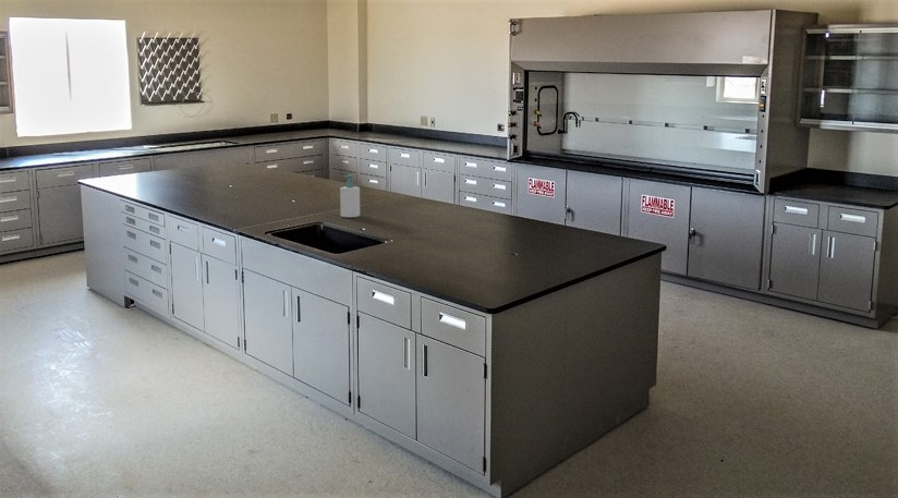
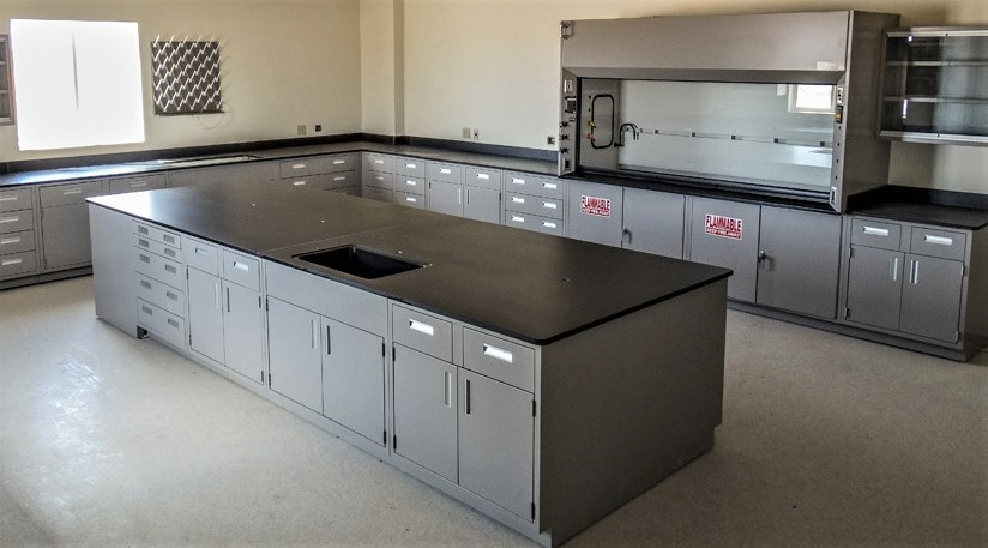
- soap bottle [339,174,361,218]
